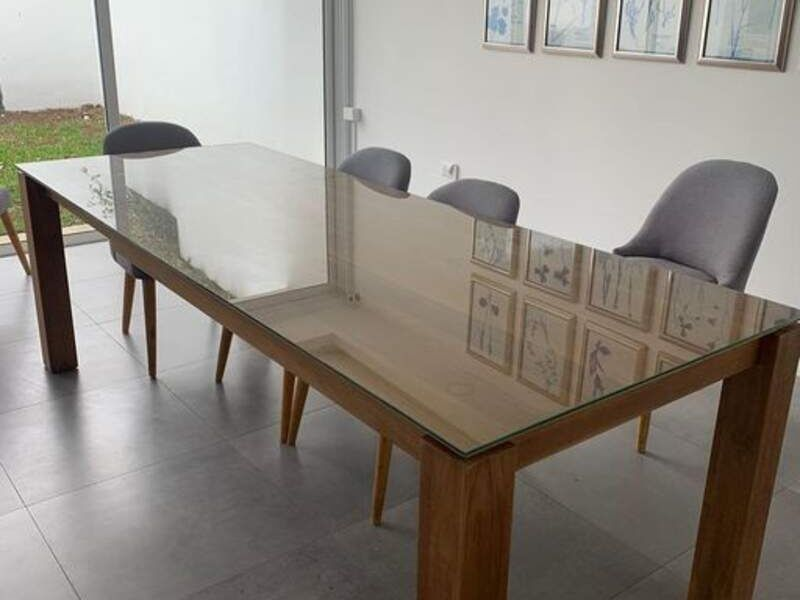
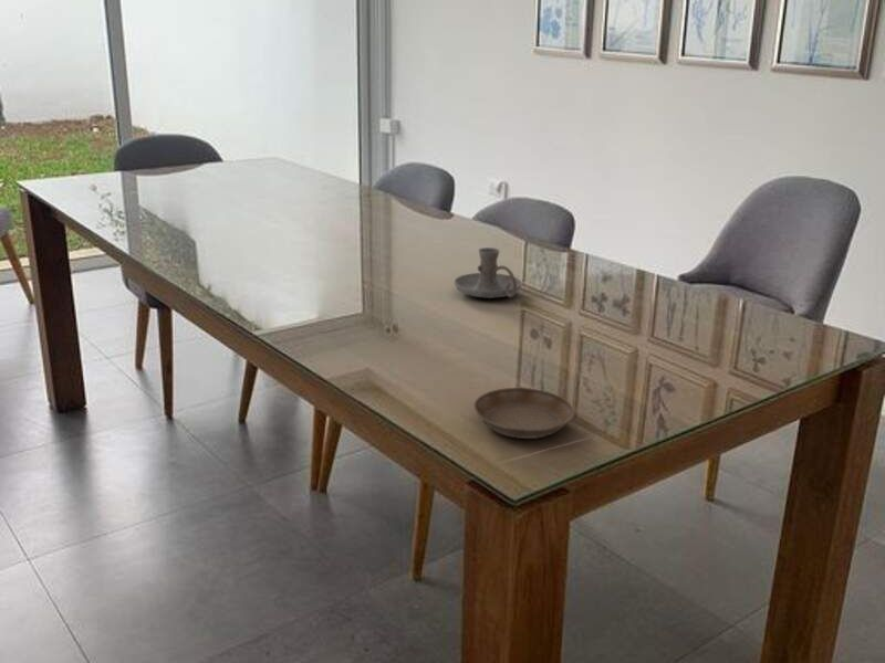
+ saucer [472,387,575,440]
+ candle holder [454,246,523,299]
